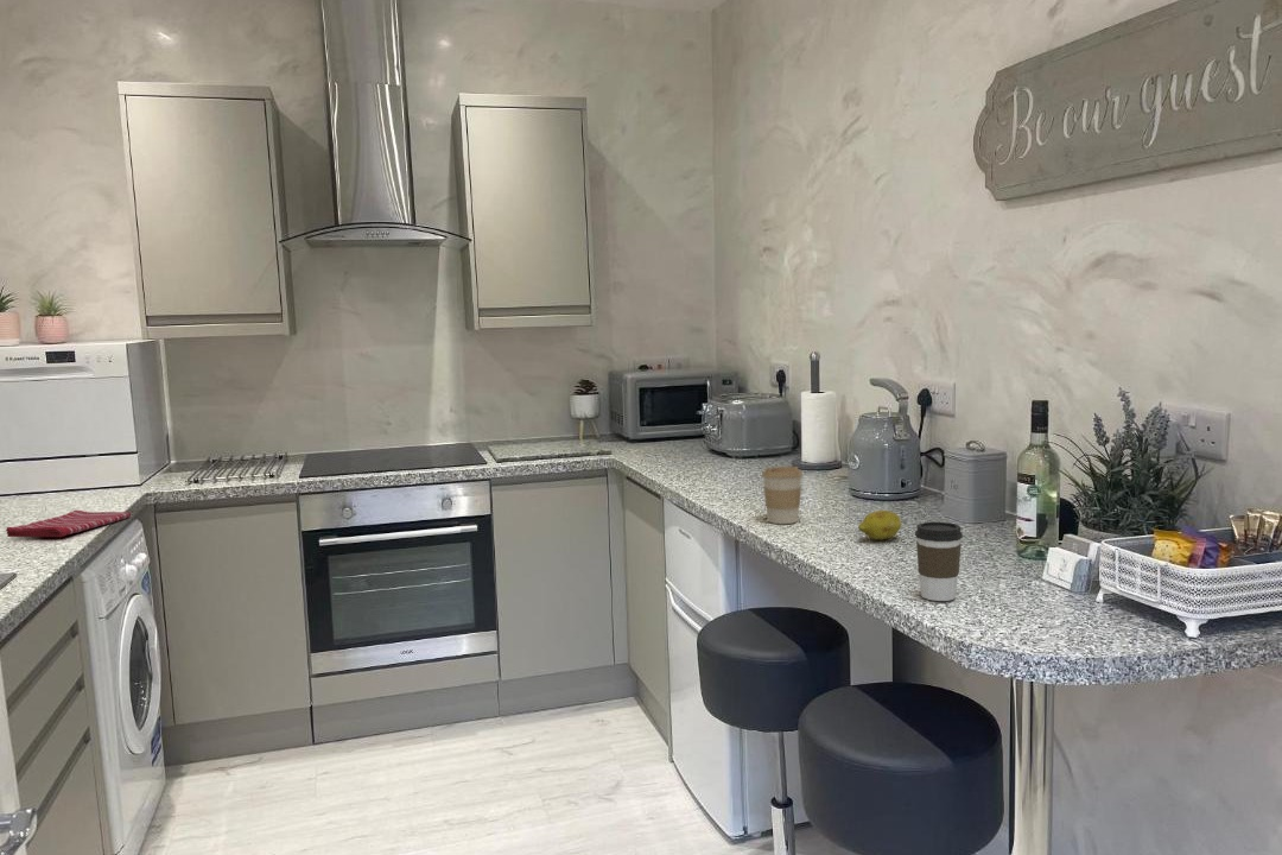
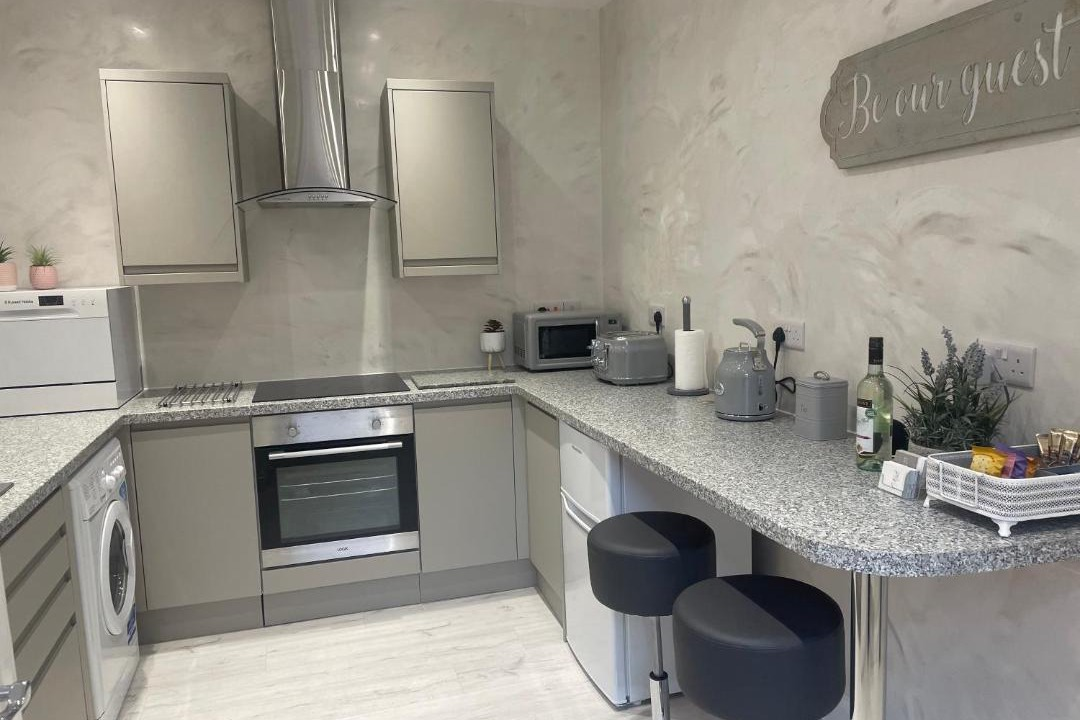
- coffee cup [761,466,804,525]
- coffee cup [914,521,964,602]
- fruit [857,509,902,540]
- dish towel [5,509,132,538]
